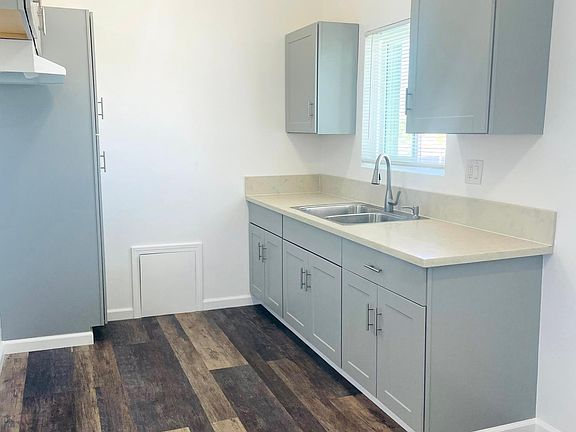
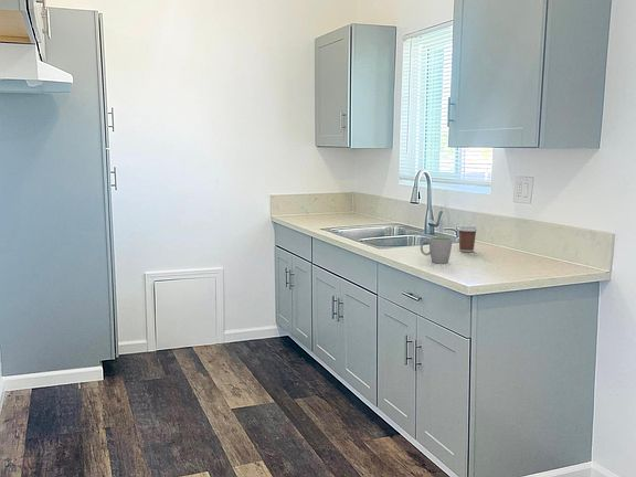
+ coffee cup [456,223,478,253]
+ mug [420,236,454,265]
